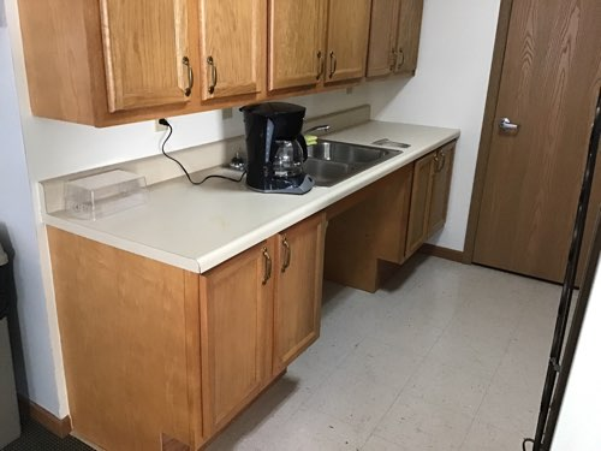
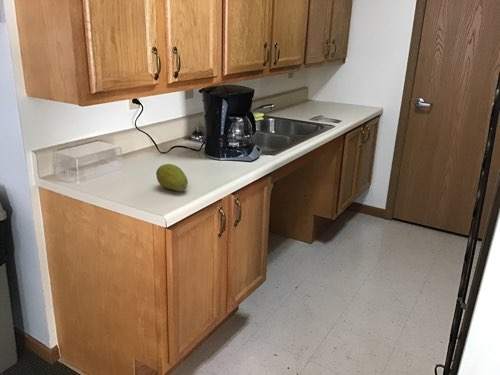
+ fruit [155,163,189,192]
